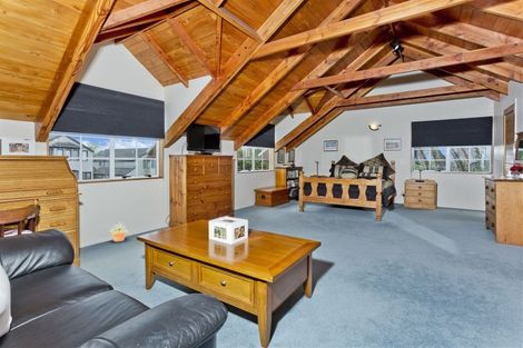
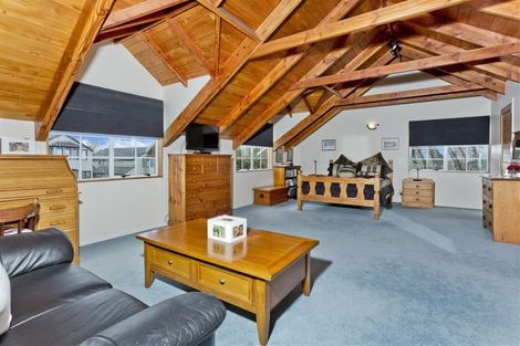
- potted plant [108,222,130,242]
